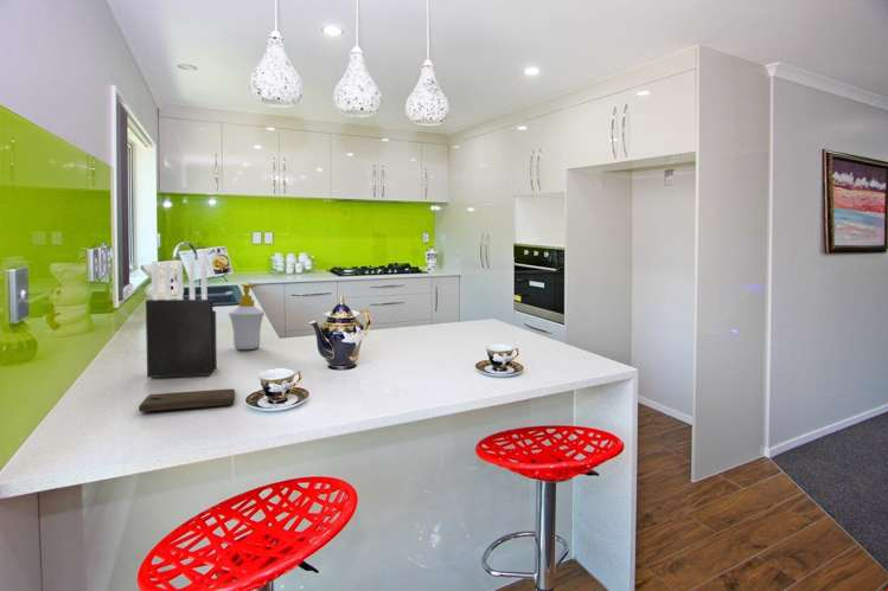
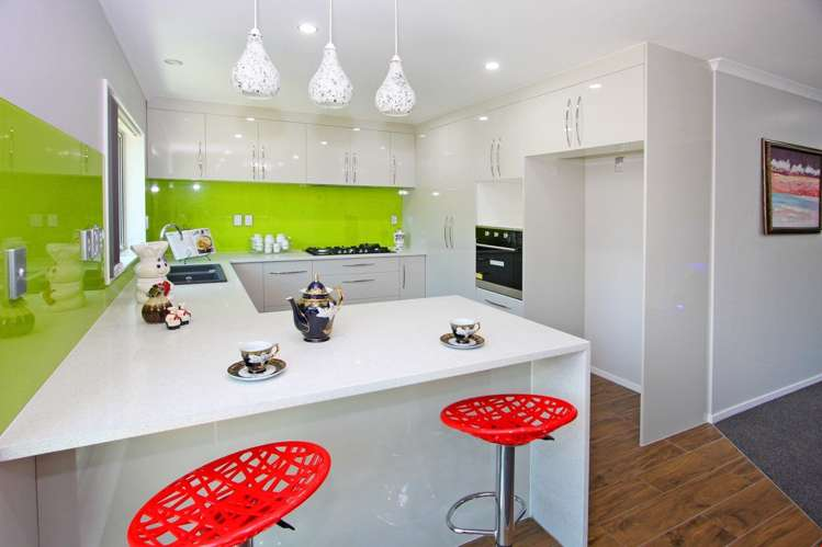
- knife block [145,261,218,379]
- soap bottle [228,283,266,351]
- cutting board [138,387,236,412]
